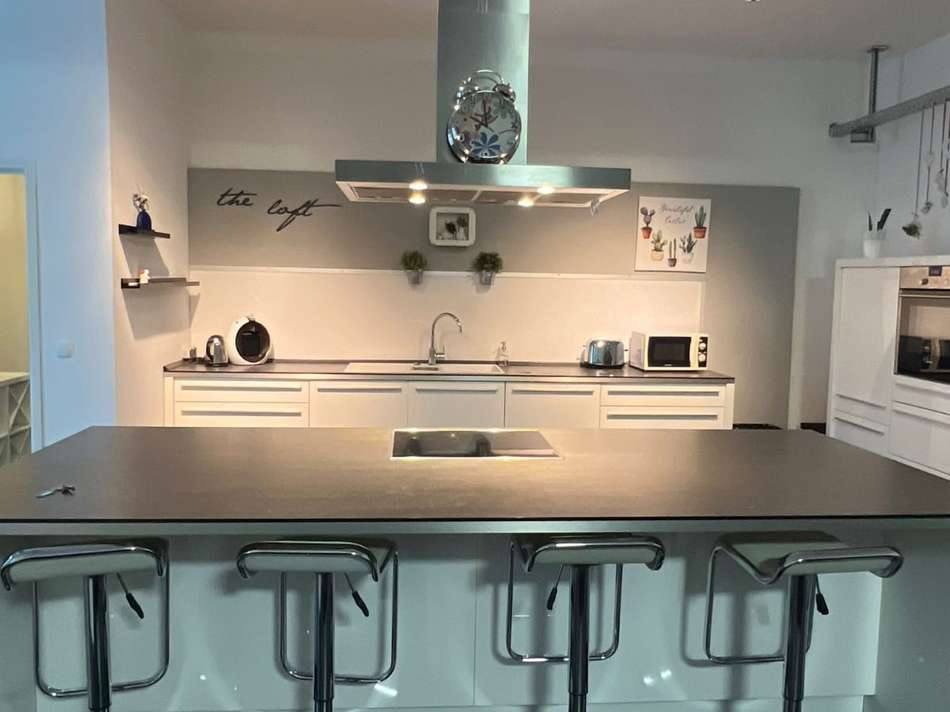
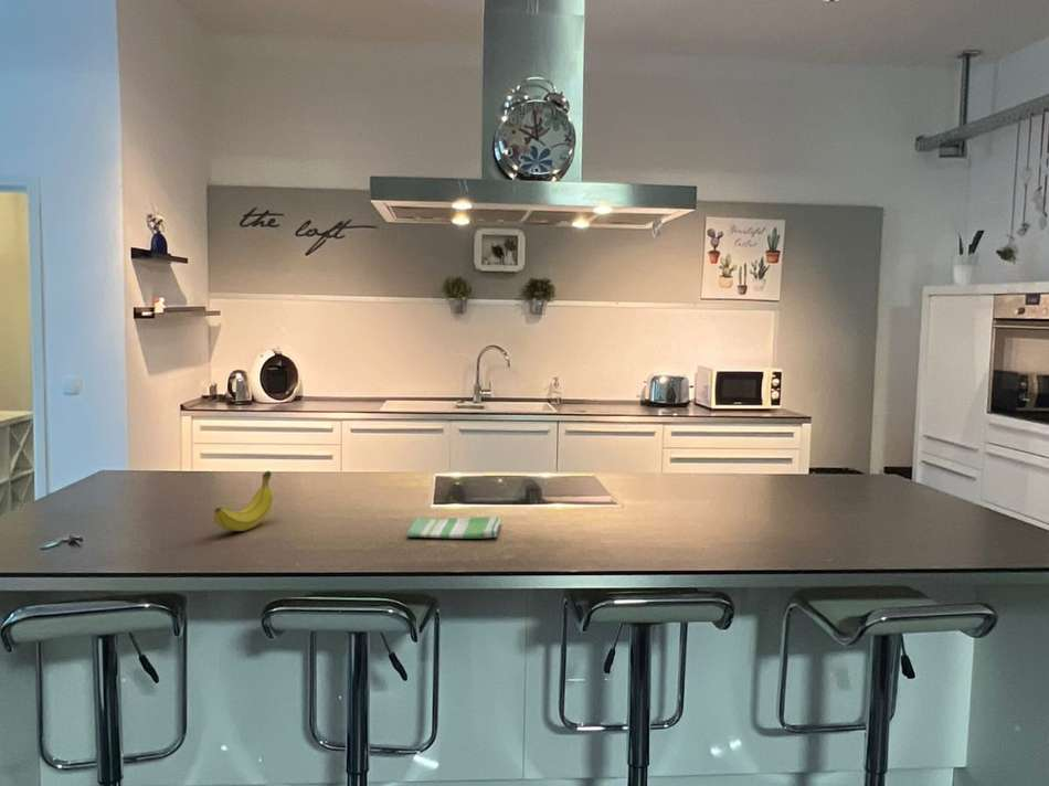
+ fruit [213,470,275,532]
+ dish towel [405,516,501,540]
